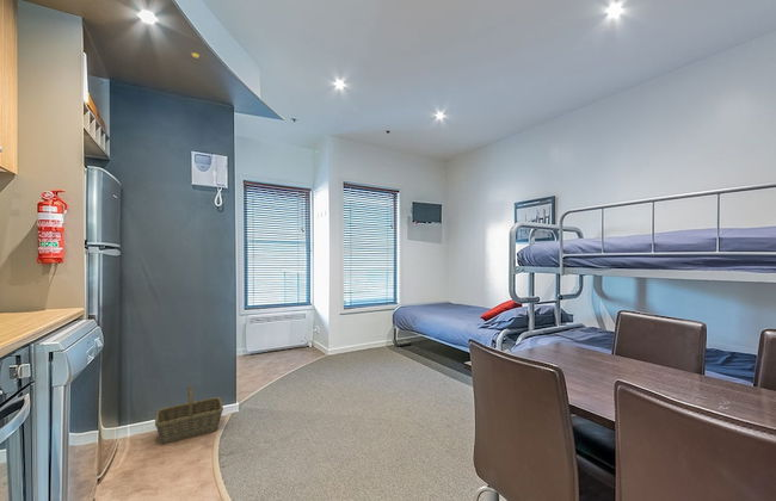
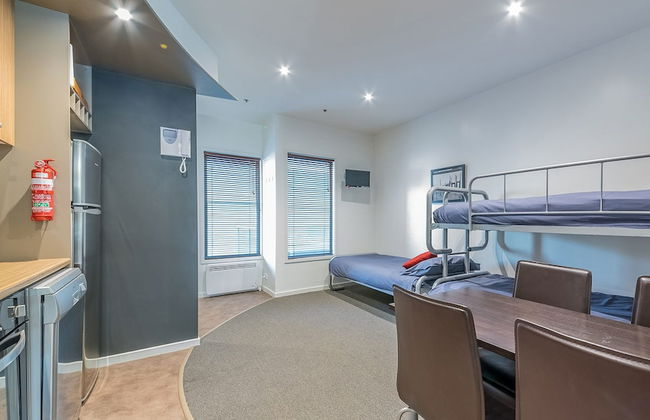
- basket [154,384,224,445]
